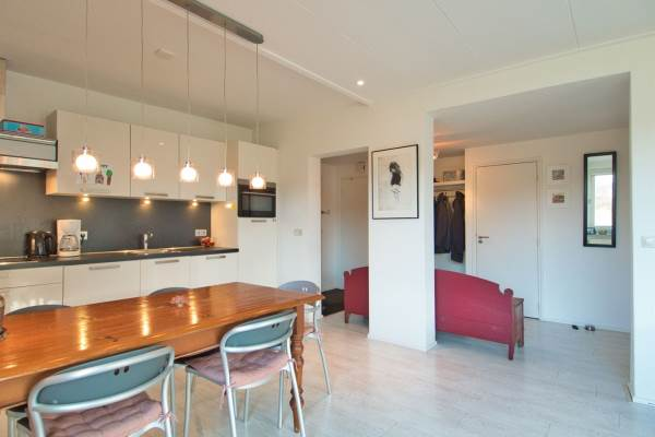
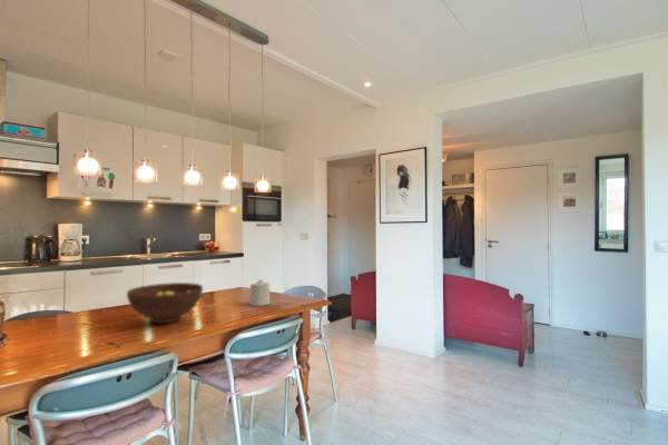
+ candle [249,278,271,307]
+ fruit bowl [126,281,204,324]
